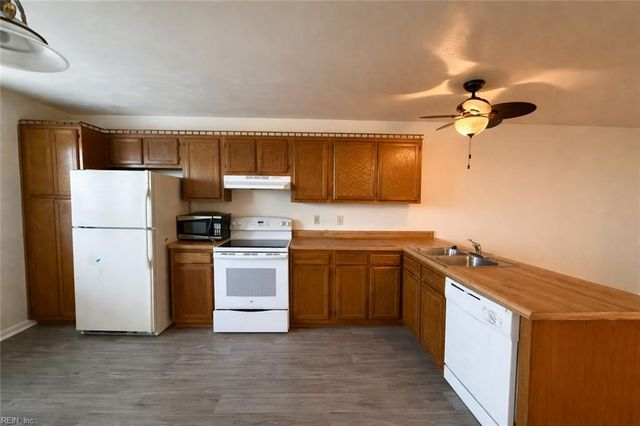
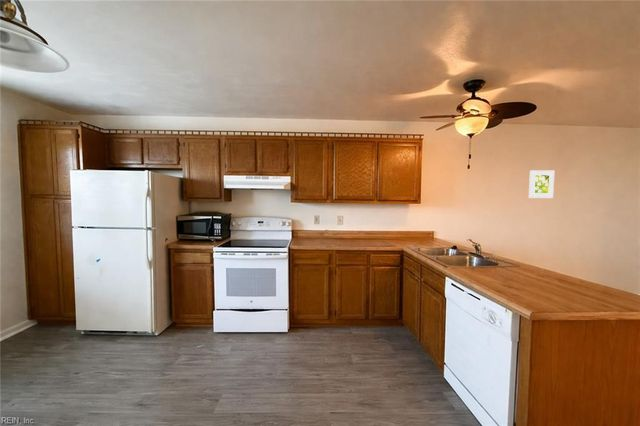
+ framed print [528,169,555,199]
